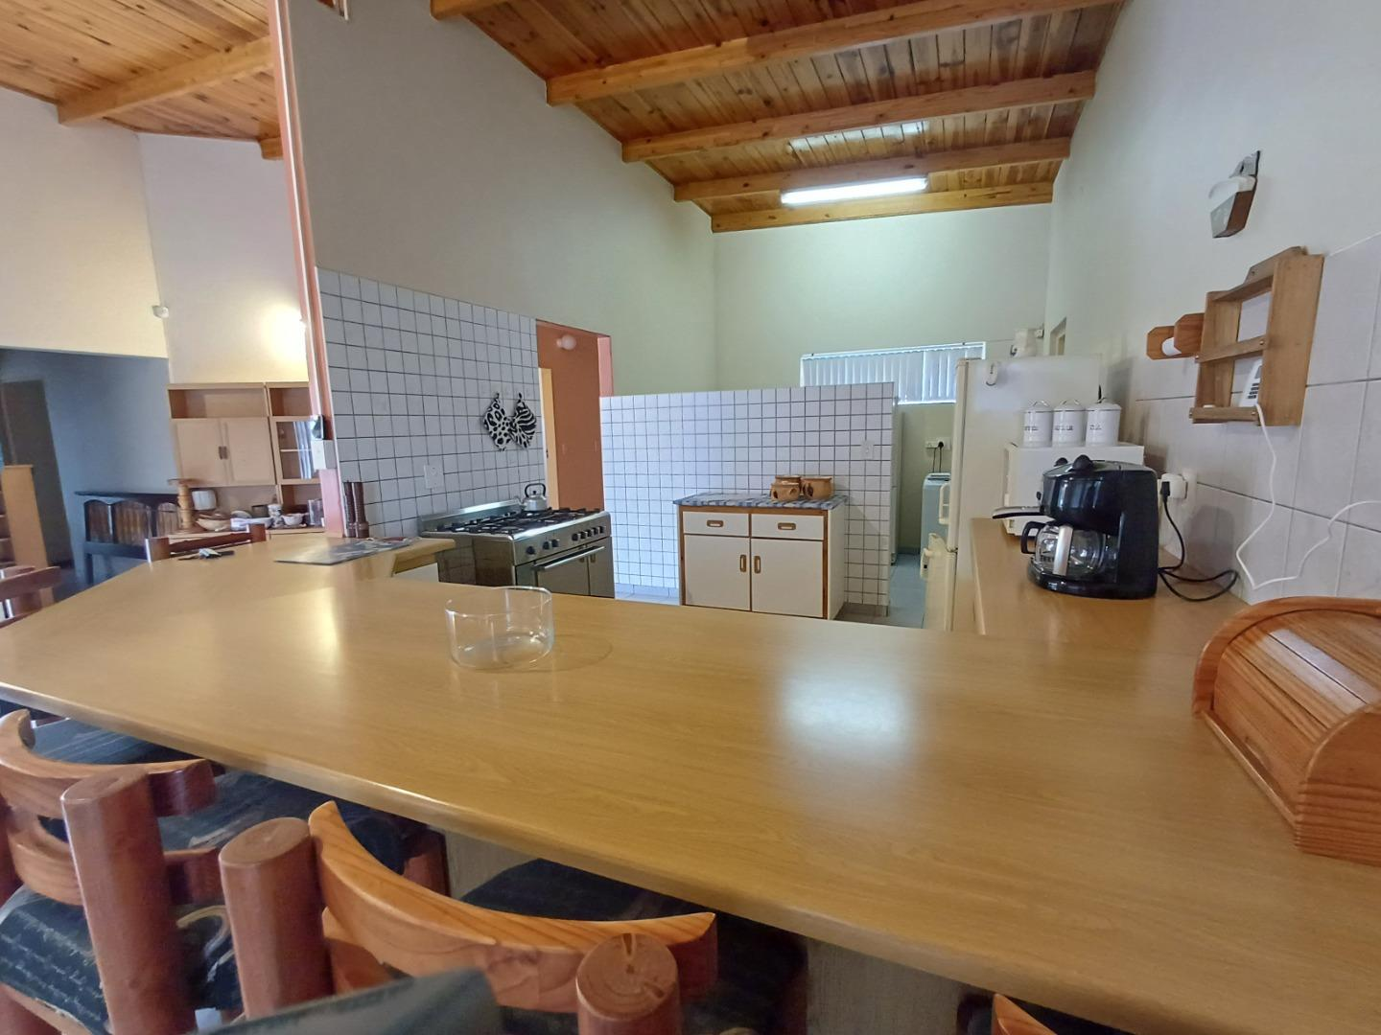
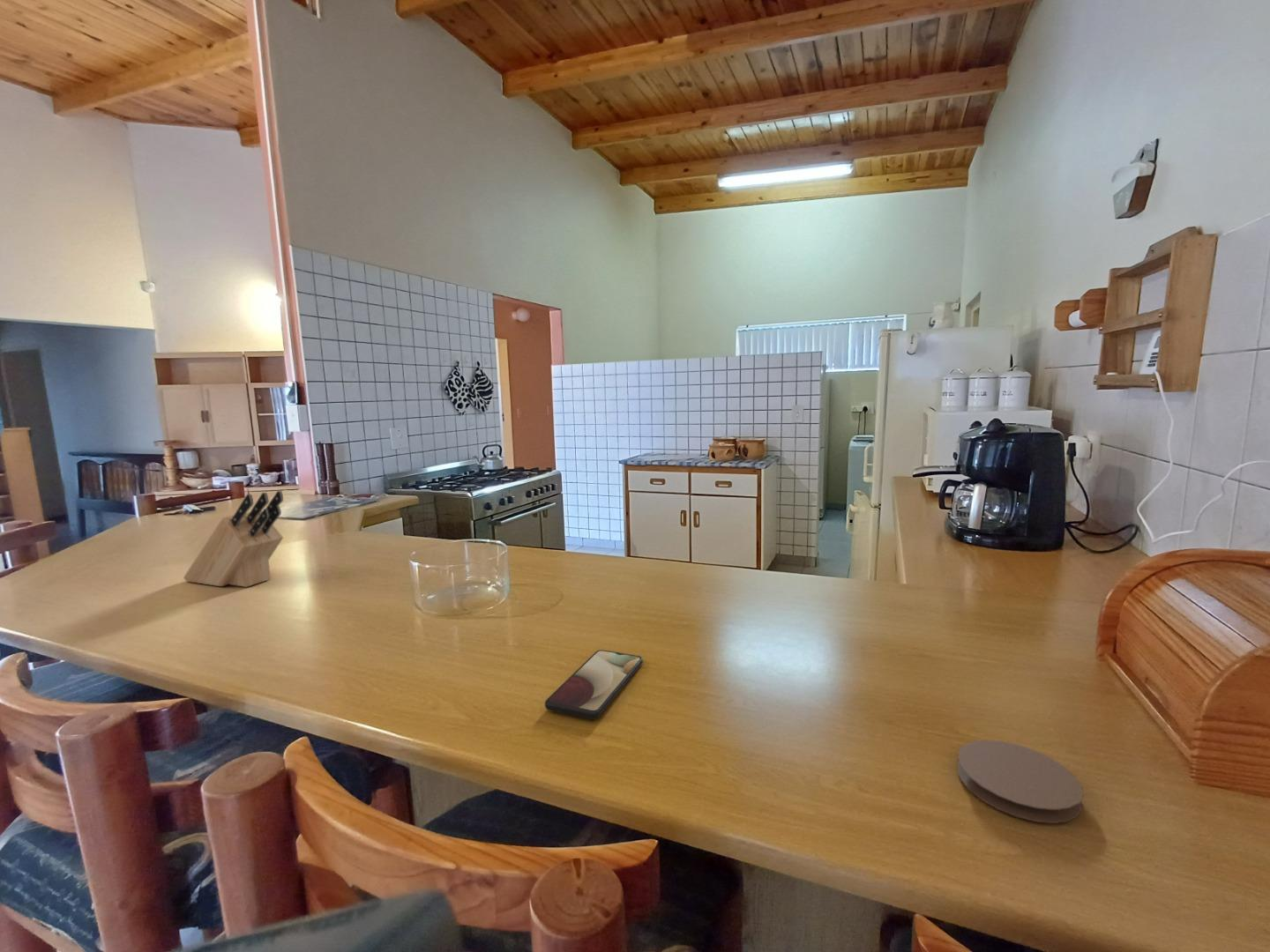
+ knife block [183,490,284,588]
+ coaster [956,740,1084,824]
+ smartphone [544,649,644,720]
